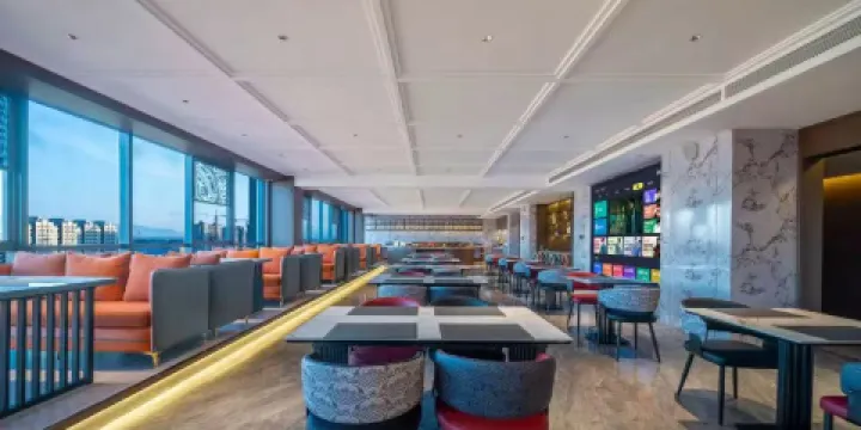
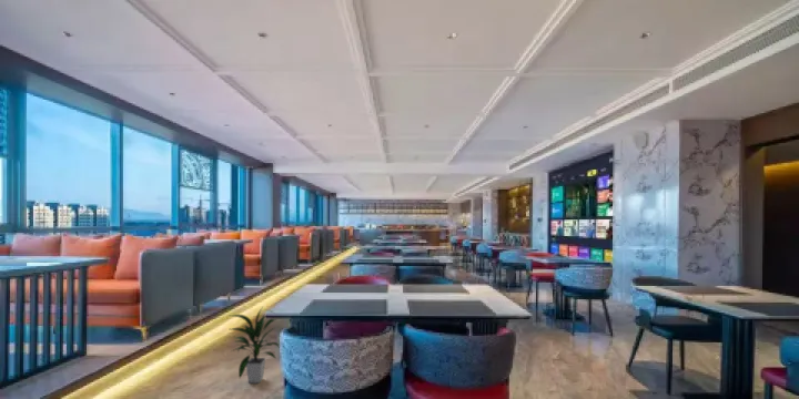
+ indoor plant [230,307,280,383]
